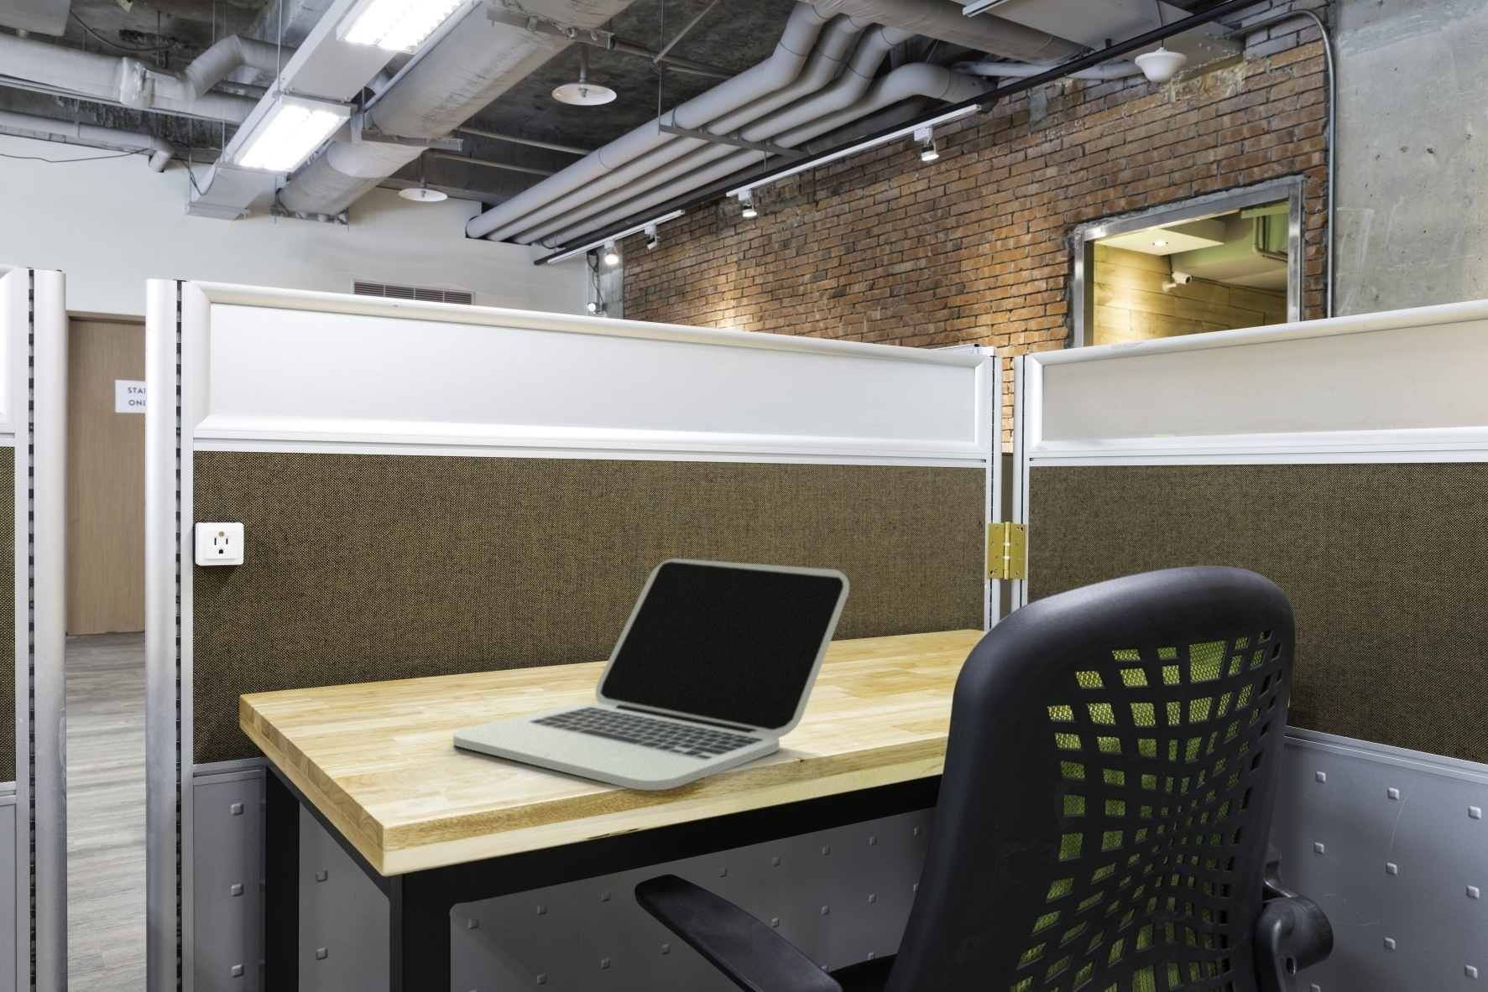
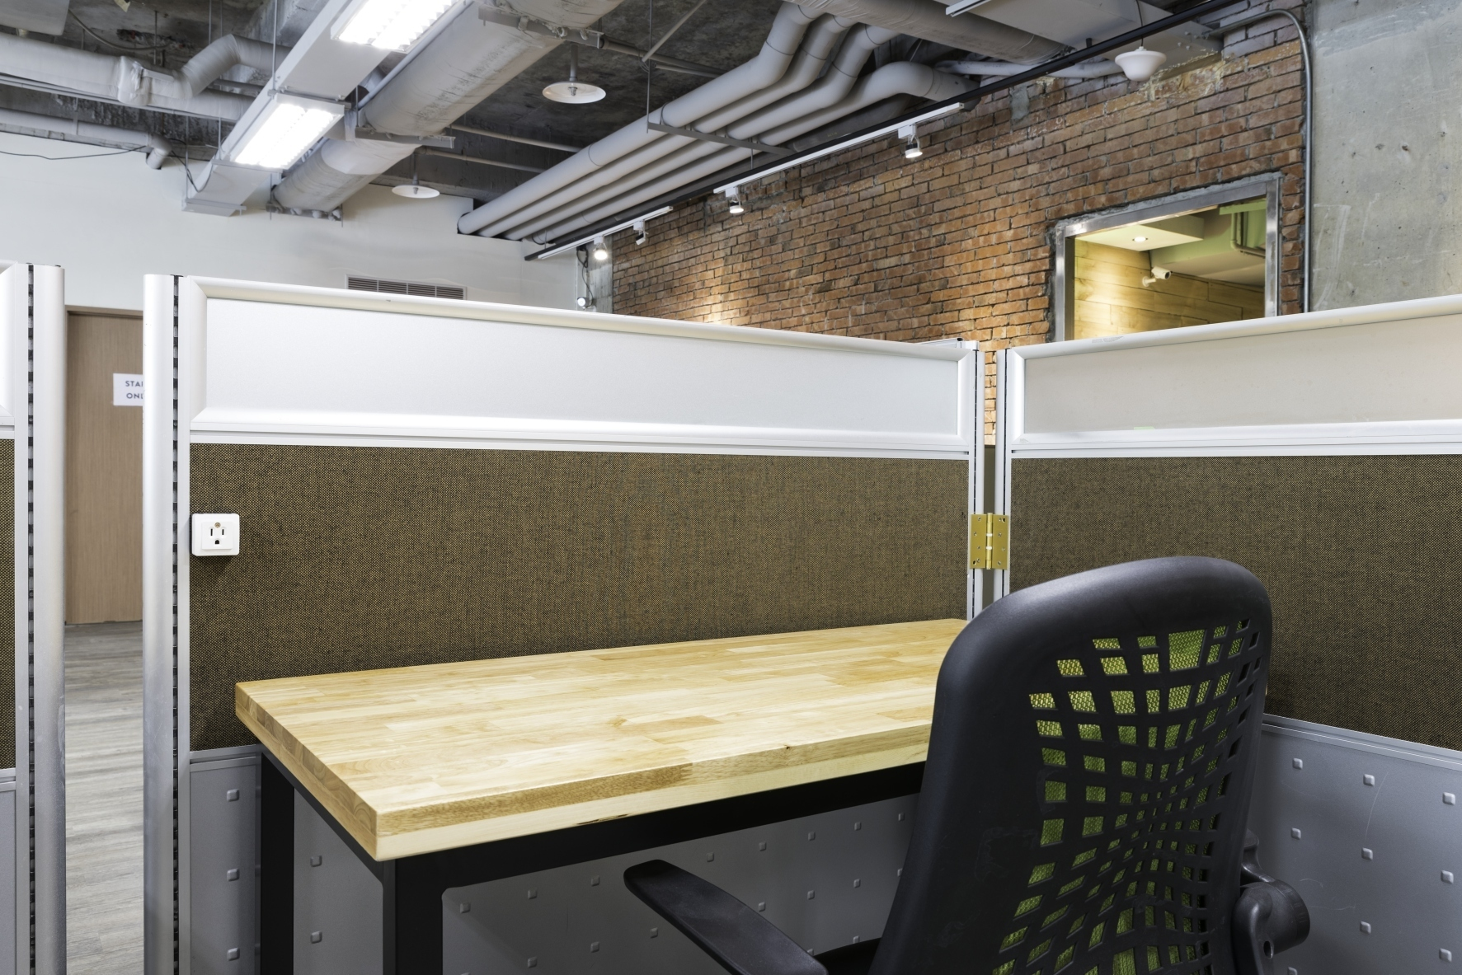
- laptop [452,558,850,792]
